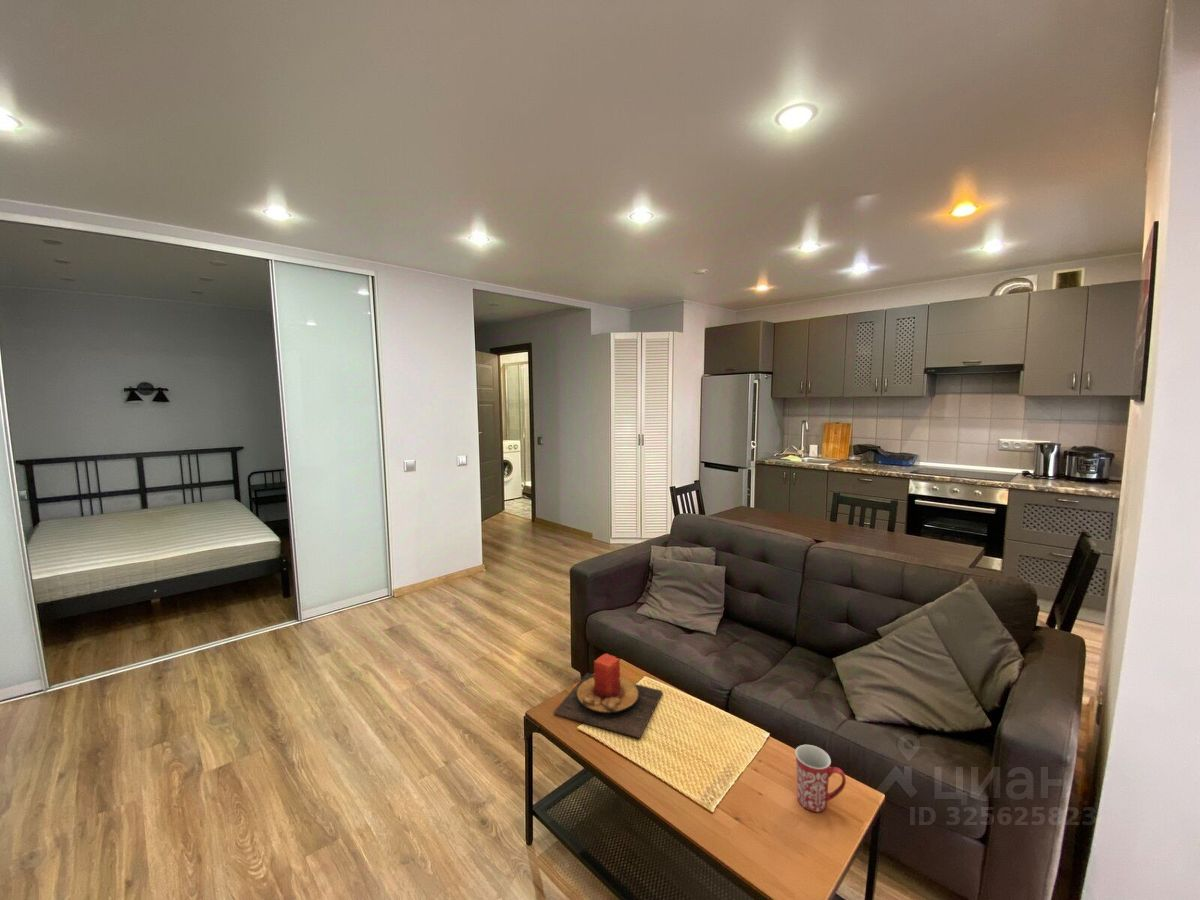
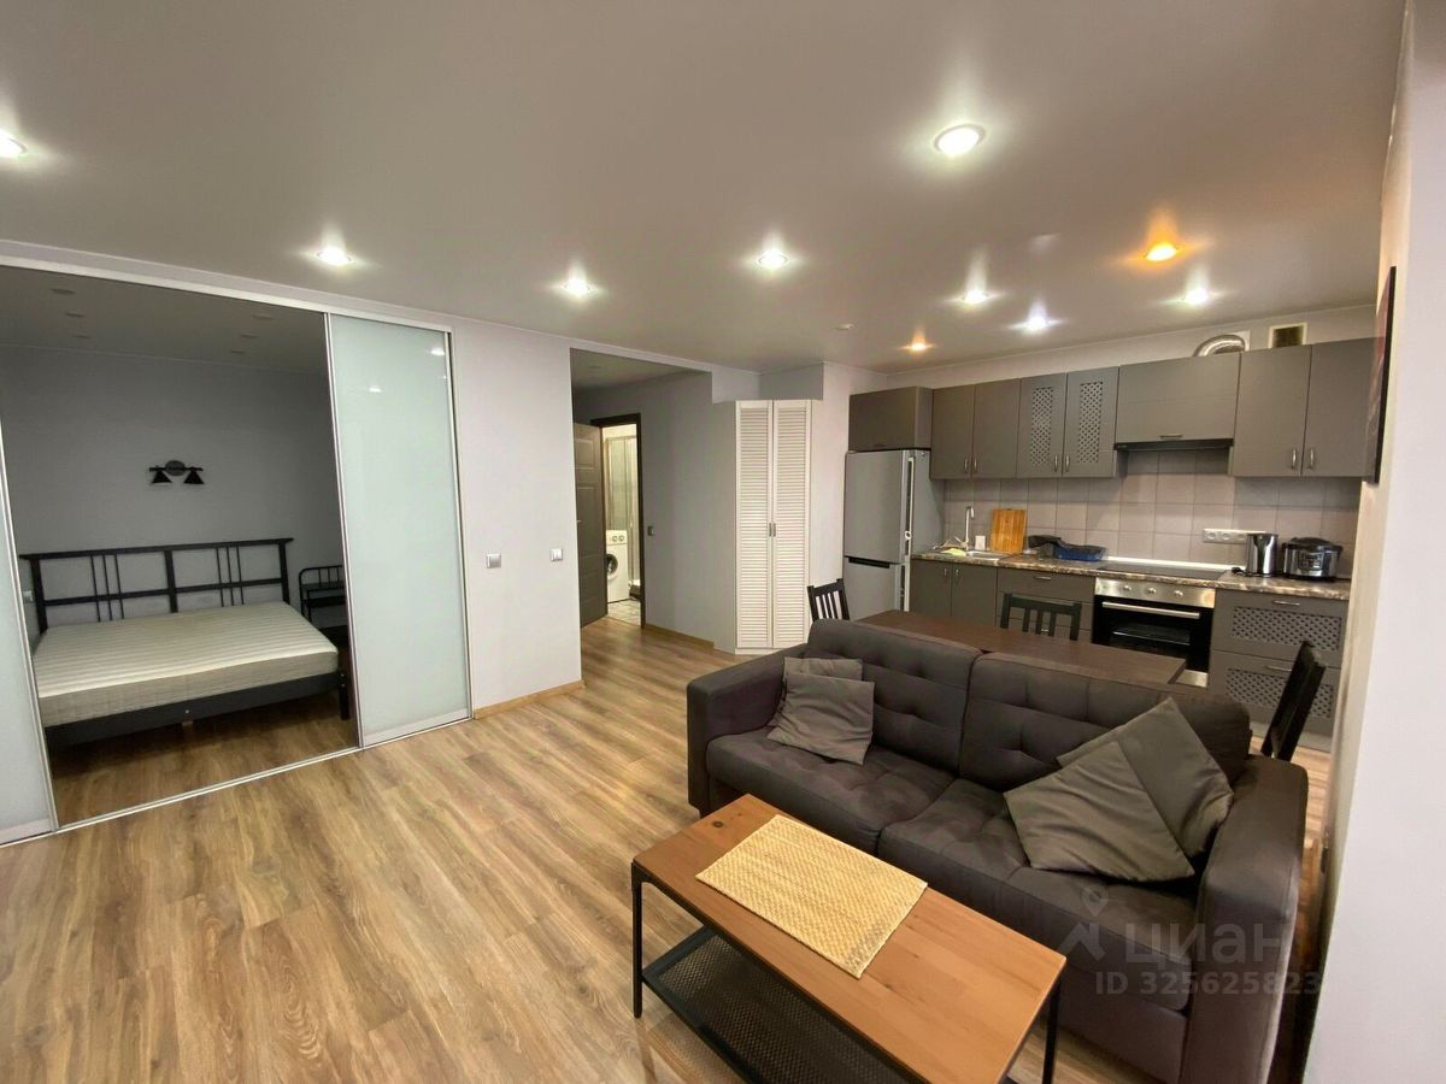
- mug [794,744,847,813]
- candle [553,653,664,739]
